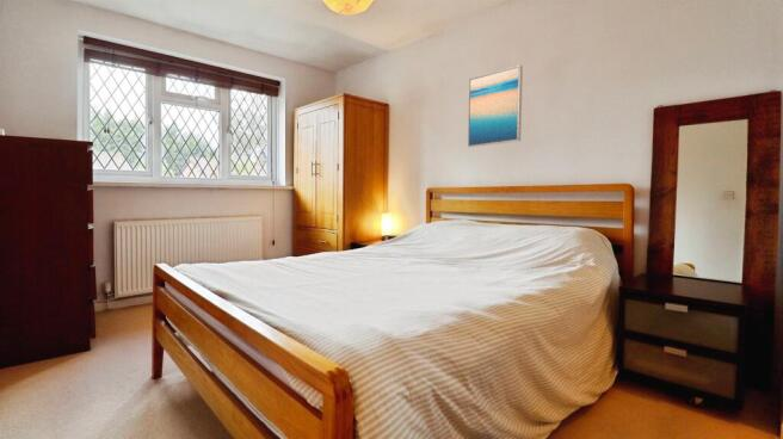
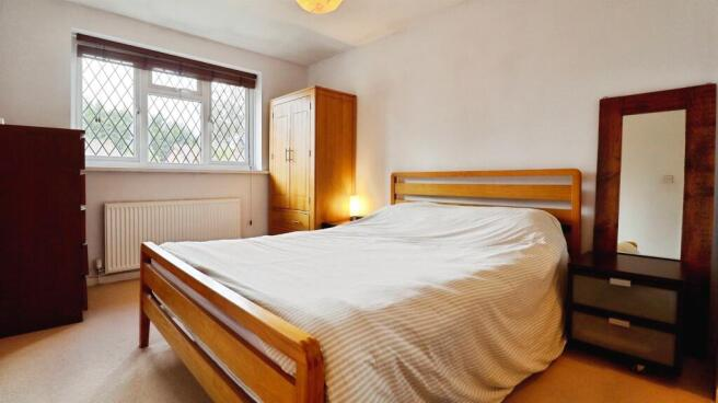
- wall art [467,64,524,148]
